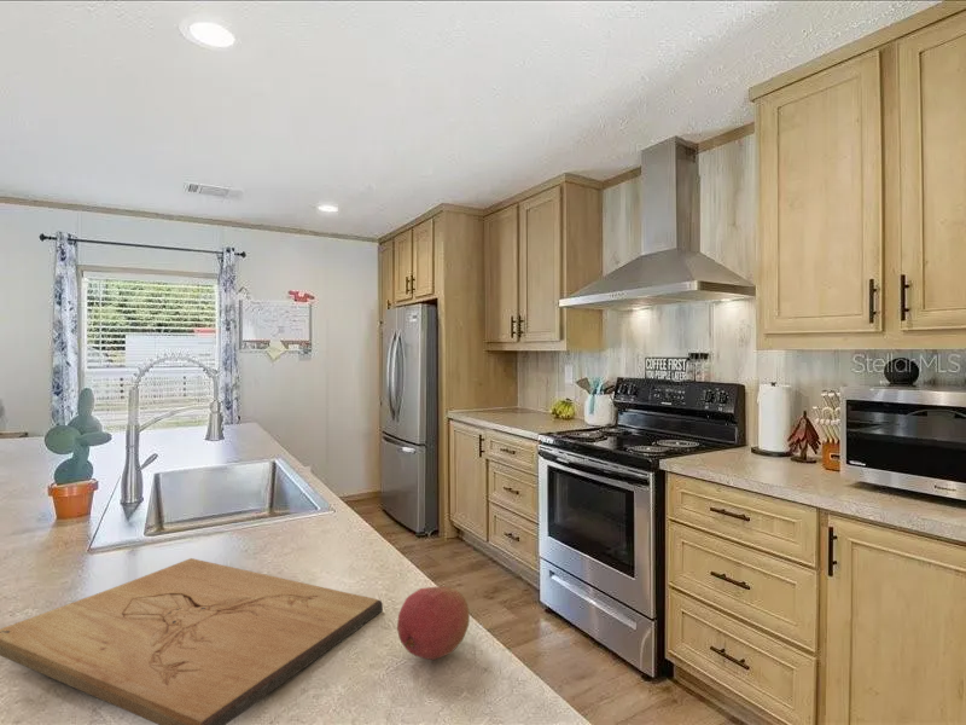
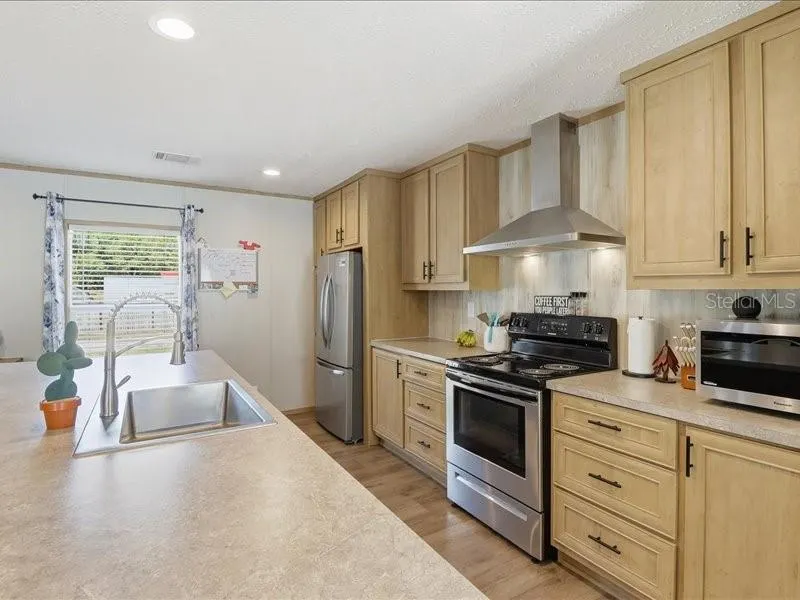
- cutting board [0,557,384,725]
- fruit [396,585,471,661]
